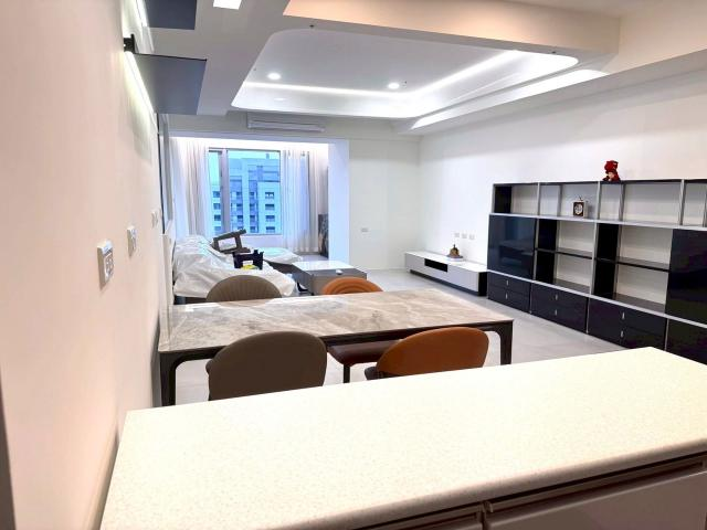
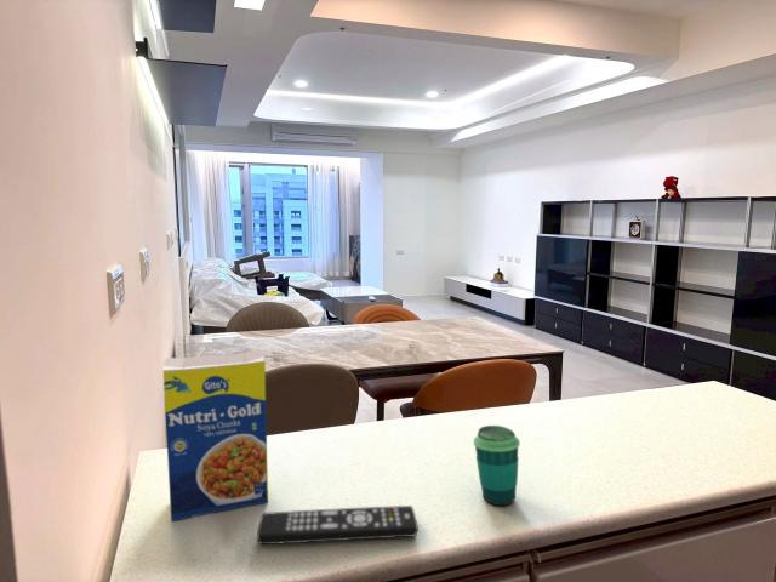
+ remote control [256,504,420,546]
+ legume [161,349,269,523]
+ cup [473,424,521,507]
